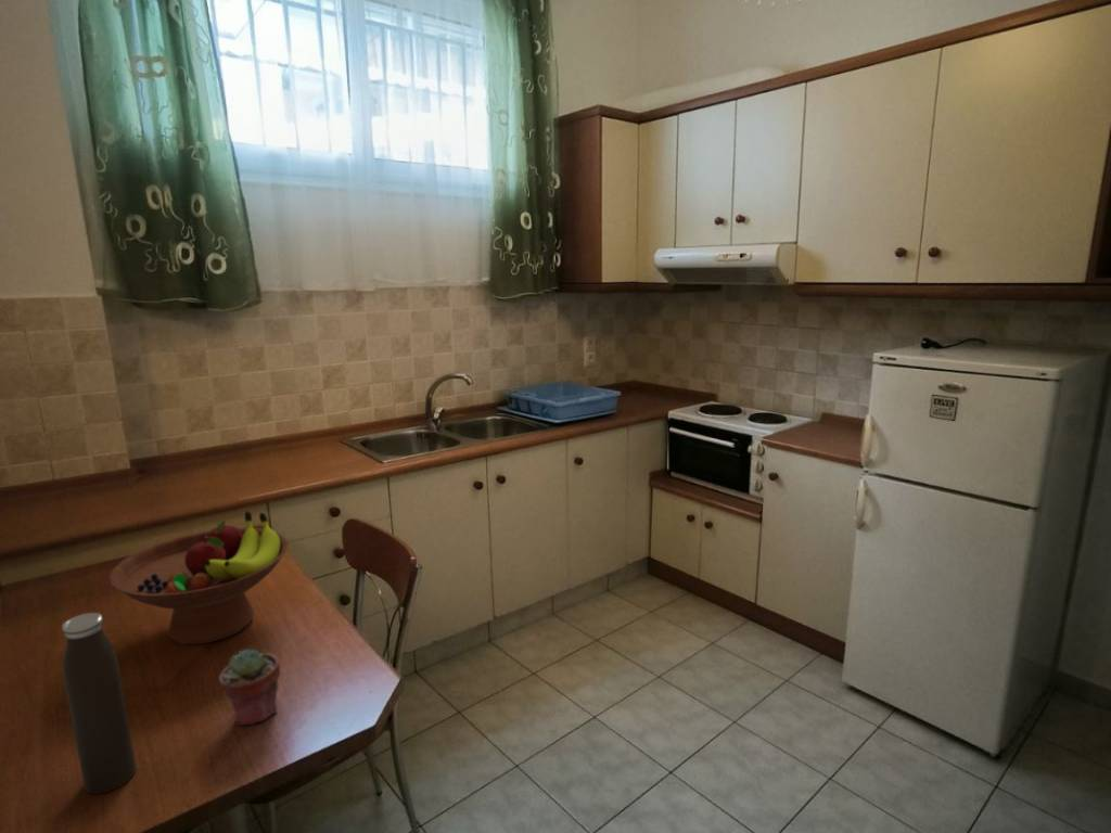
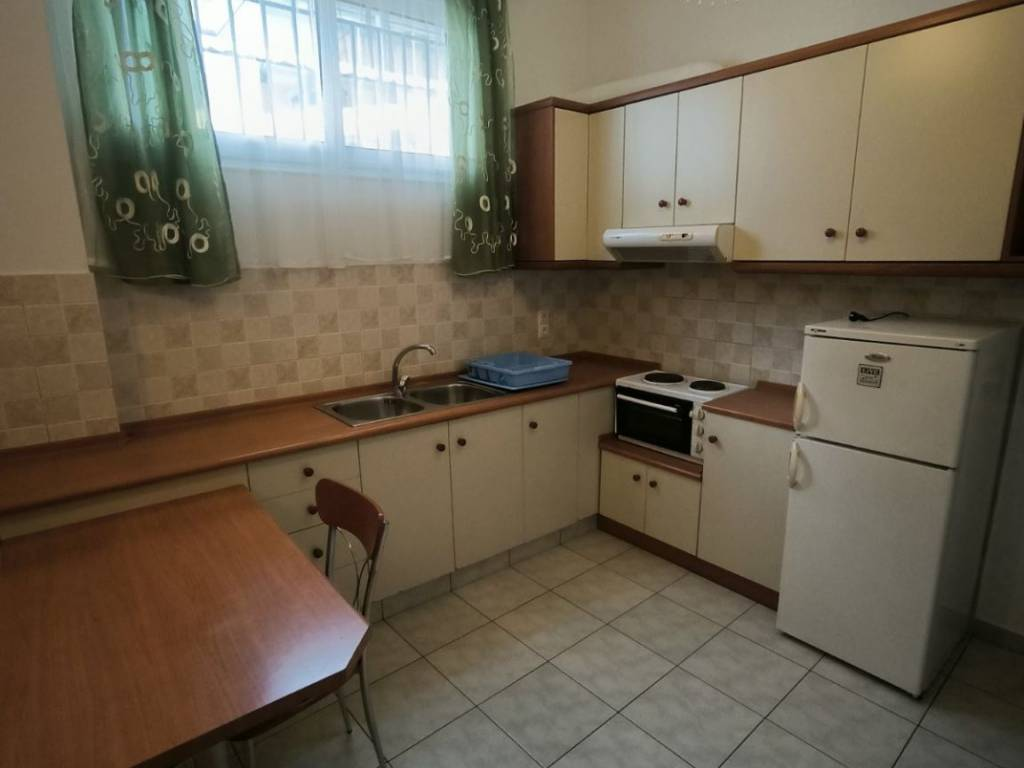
- water bottle [61,612,138,795]
- potted succulent [218,648,281,727]
- fruit bowl [108,511,289,645]
